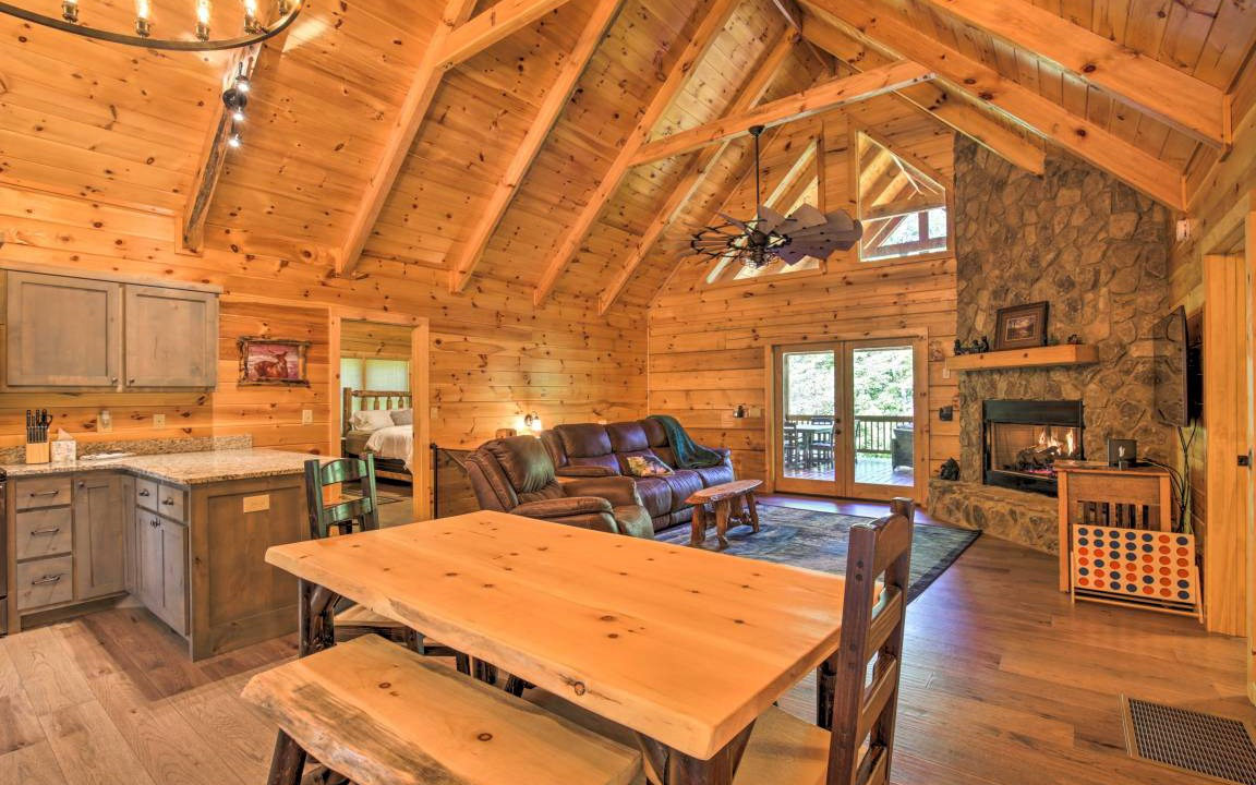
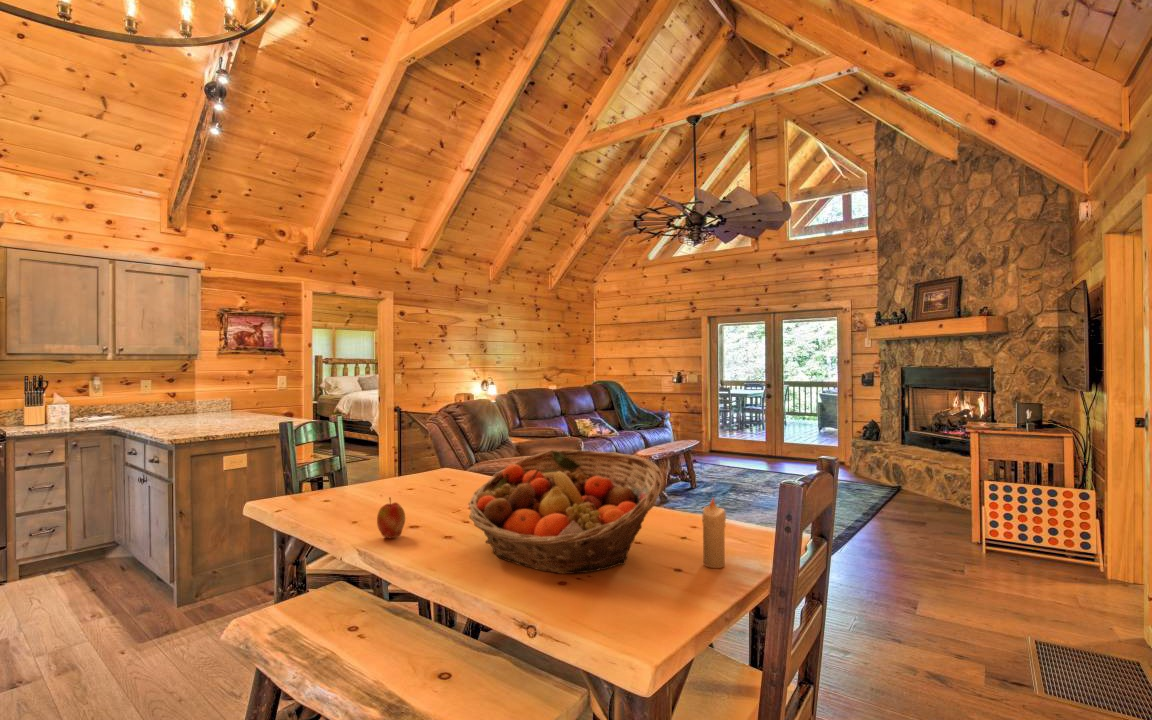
+ fruit basket [467,449,665,575]
+ apple [376,496,406,539]
+ candle [701,496,727,569]
